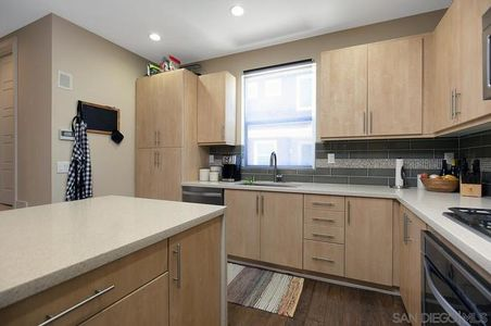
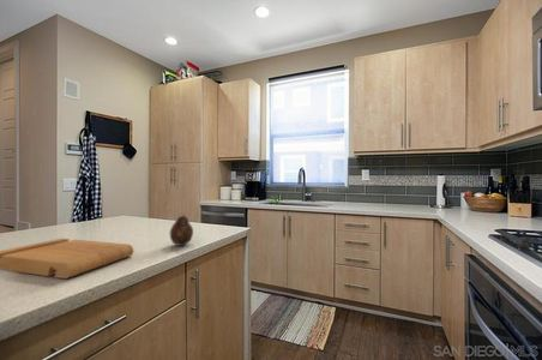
+ cutting board [0,238,134,280]
+ fruit [169,214,194,247]
